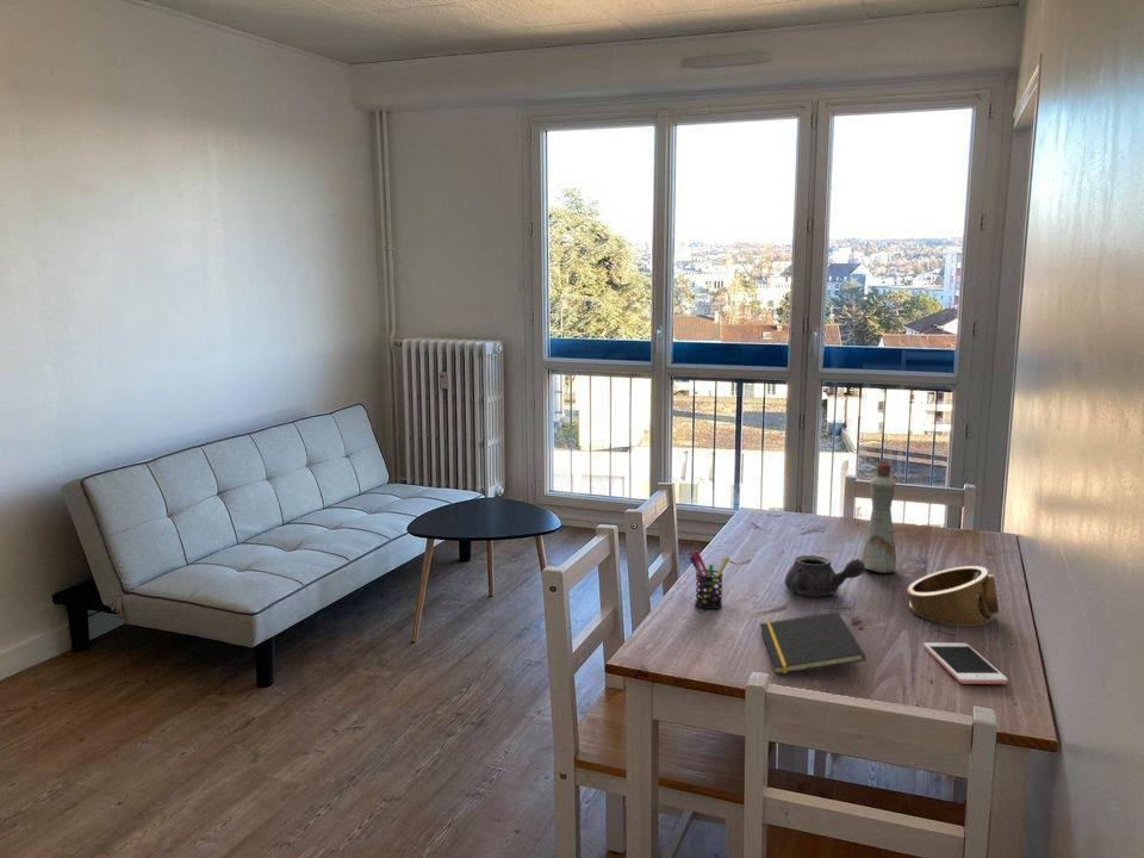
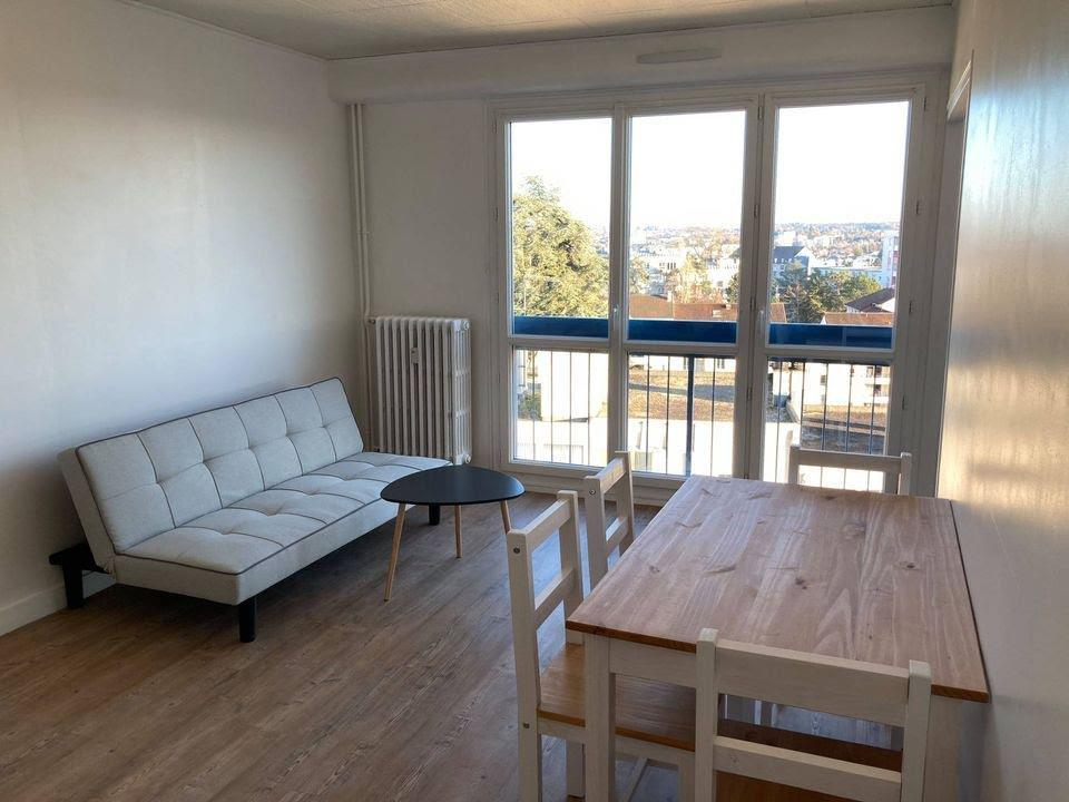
- notepad [759,610,866,676]
- teapot [784,554,866,597]
- bottle [859,460,897,574]
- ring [907,565,1000,627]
- pen holder [689,549,730,610]
- cell phone [922,641,1009,685]
